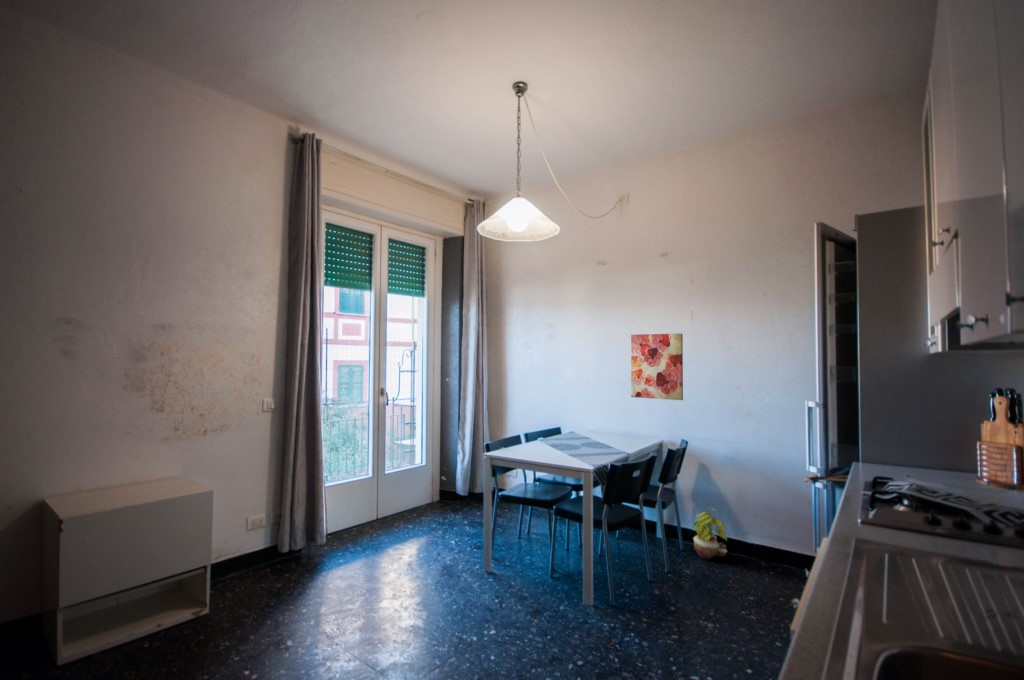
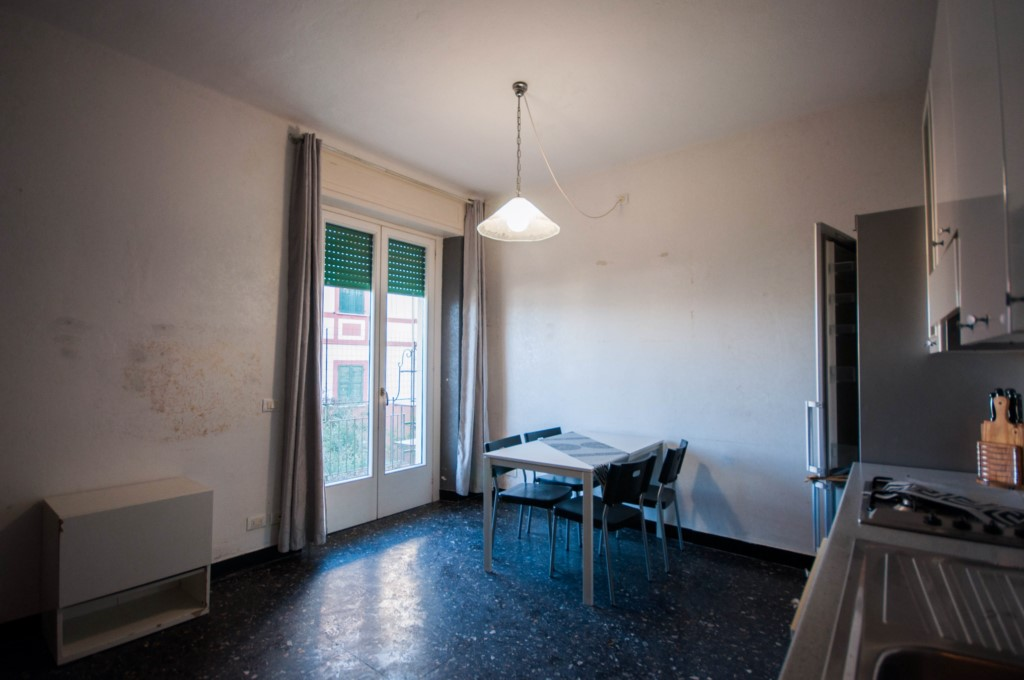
- wall art [630,332,684,401]
- potted plant [692,507,728,560]
